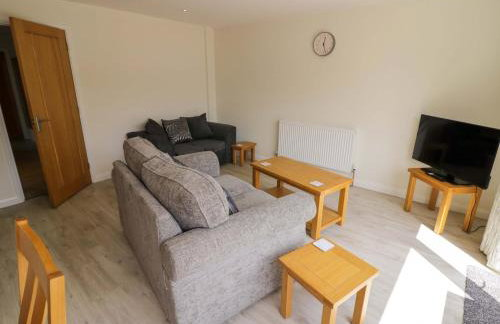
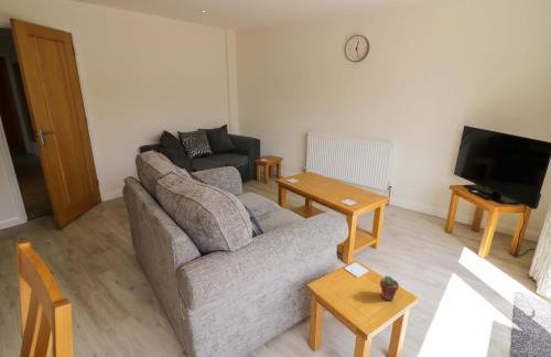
+ potted succulent [379,274,400,302]
